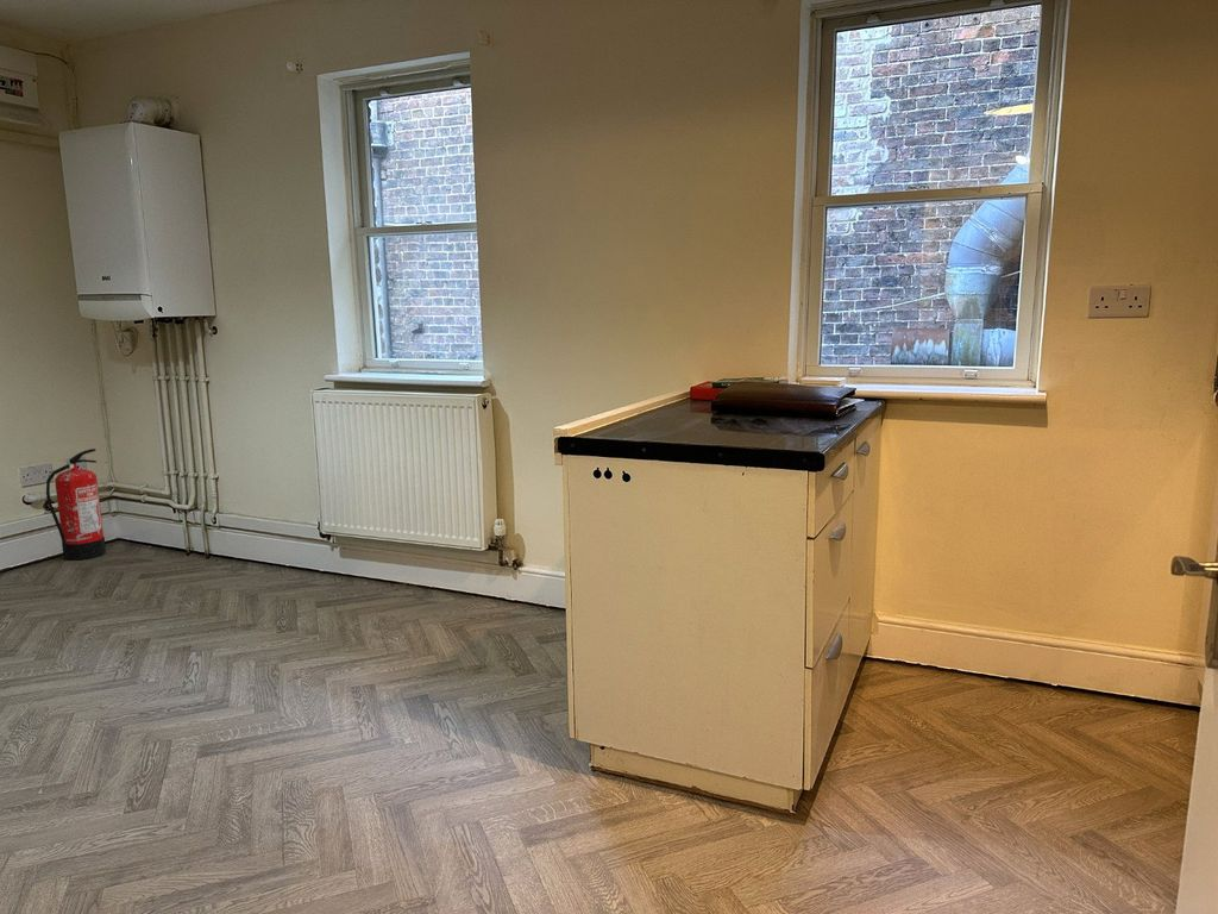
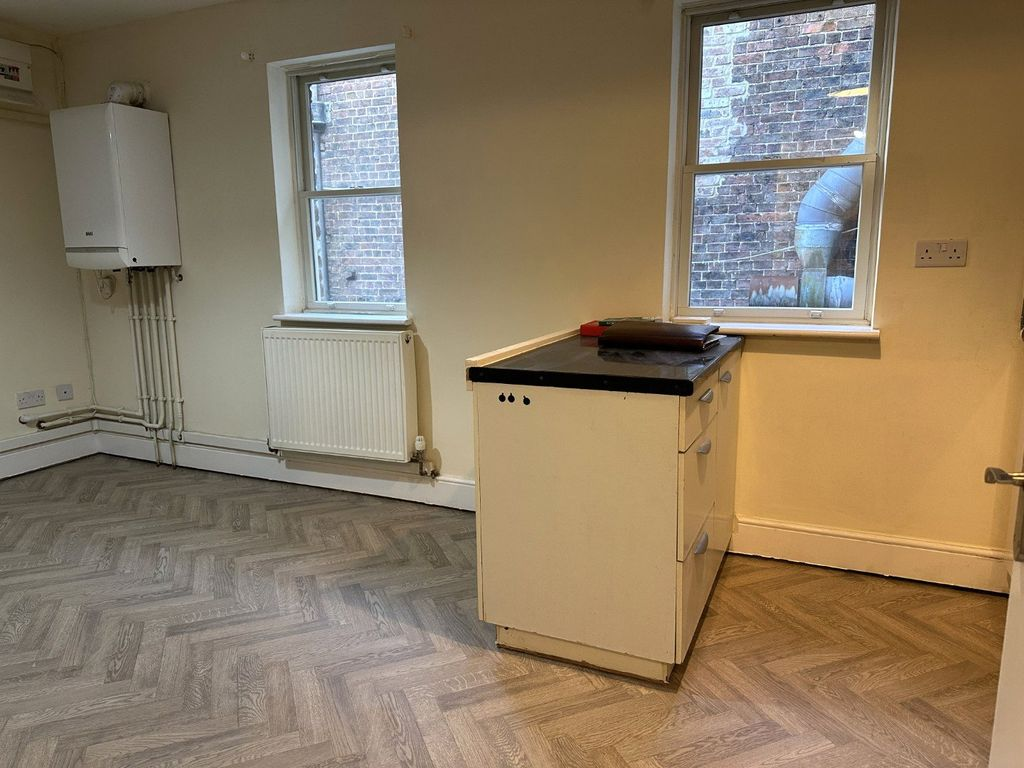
- fire extinguisher [45,447,107,562]
